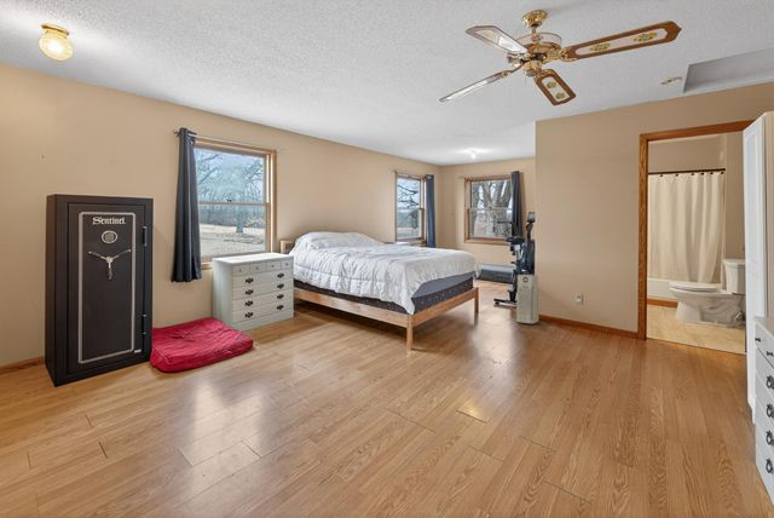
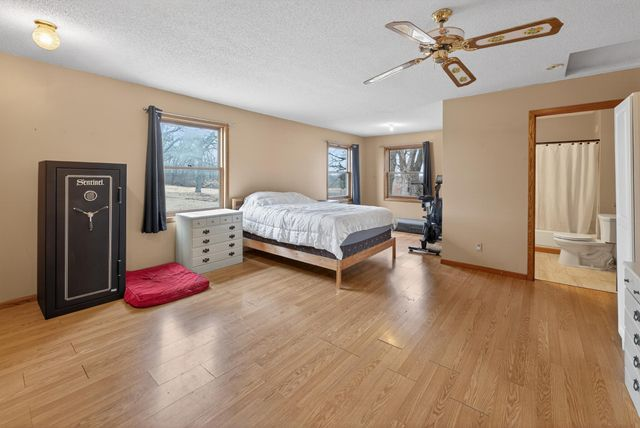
- air purifier [515,274,541,324]
